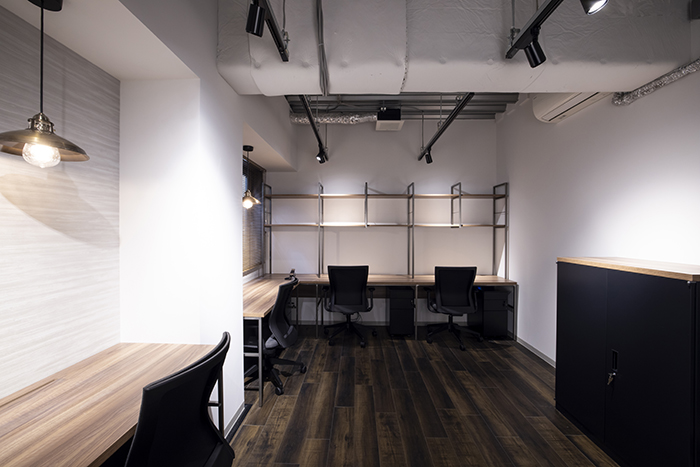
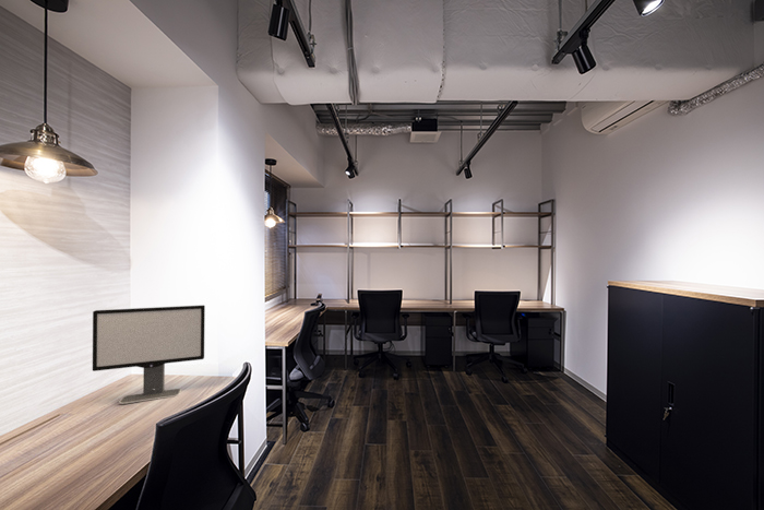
+ computer monitor [92,304,206,405]
